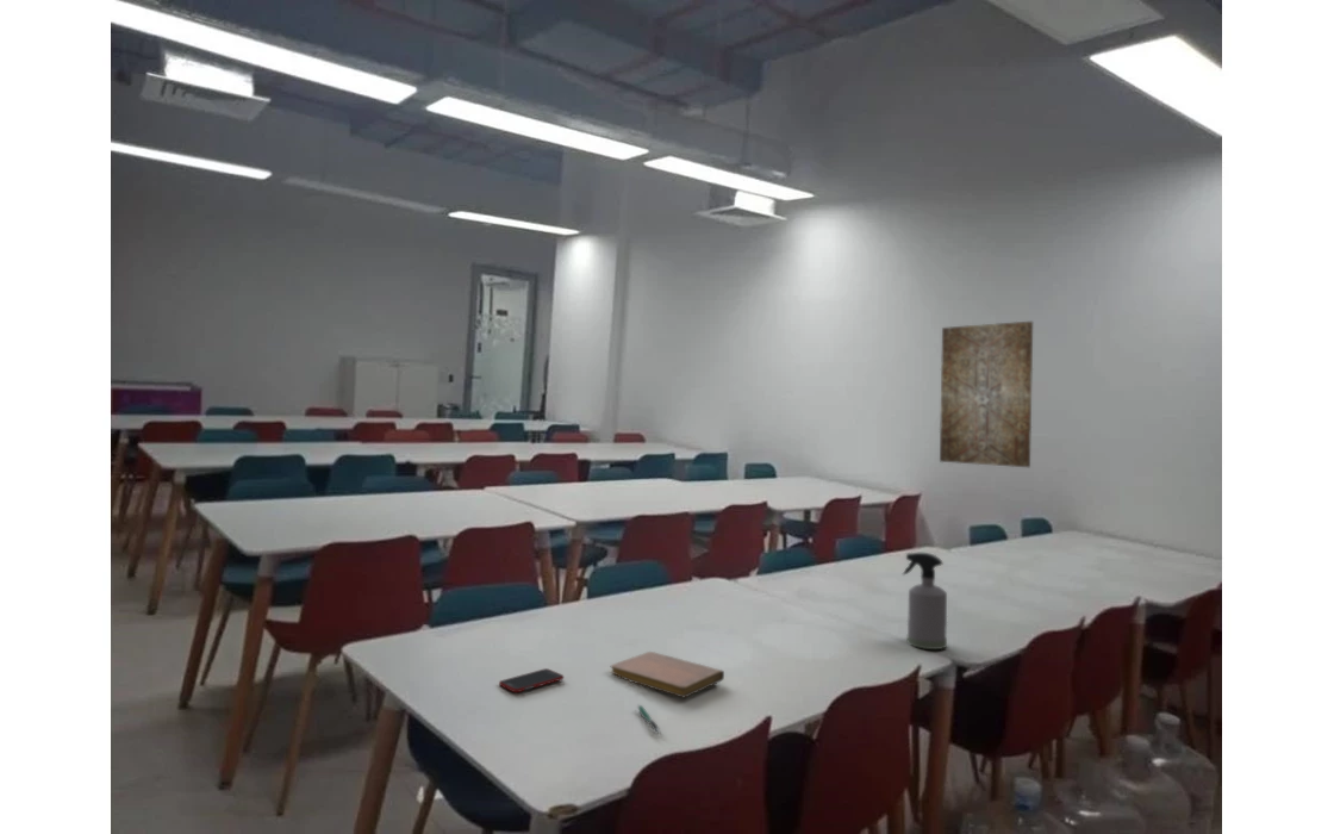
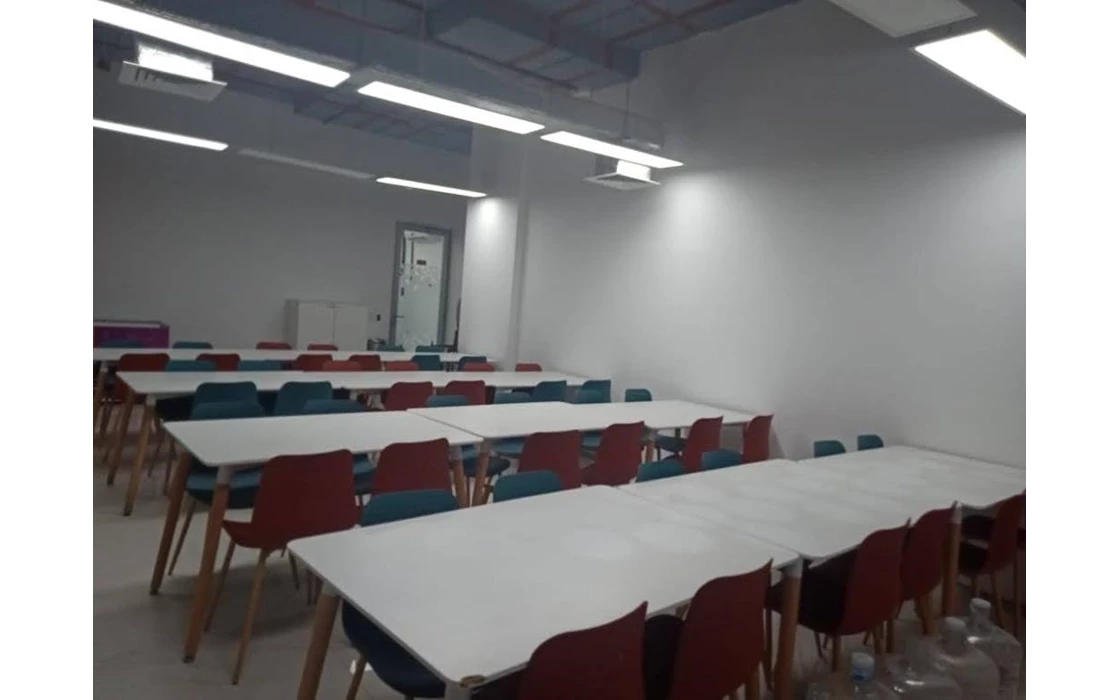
- cell phone [498,667,565,693]
- wall art [939,320,1034,468]
- spray bottle [902,552,948,651]
- notebook [610,651,725,699]
- pen [636,703,661,735]
